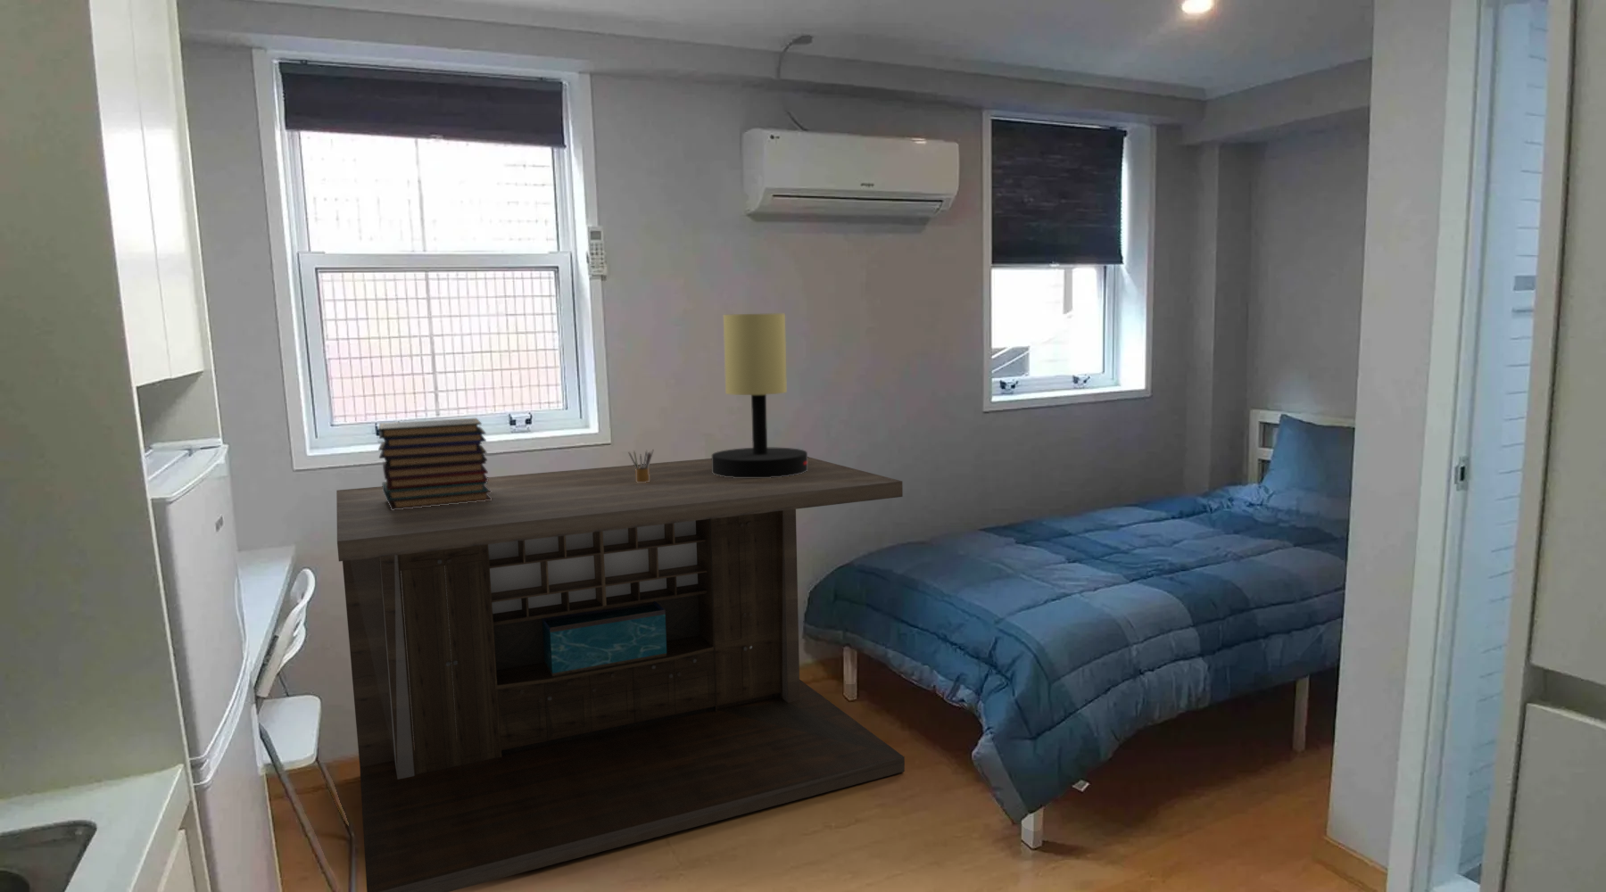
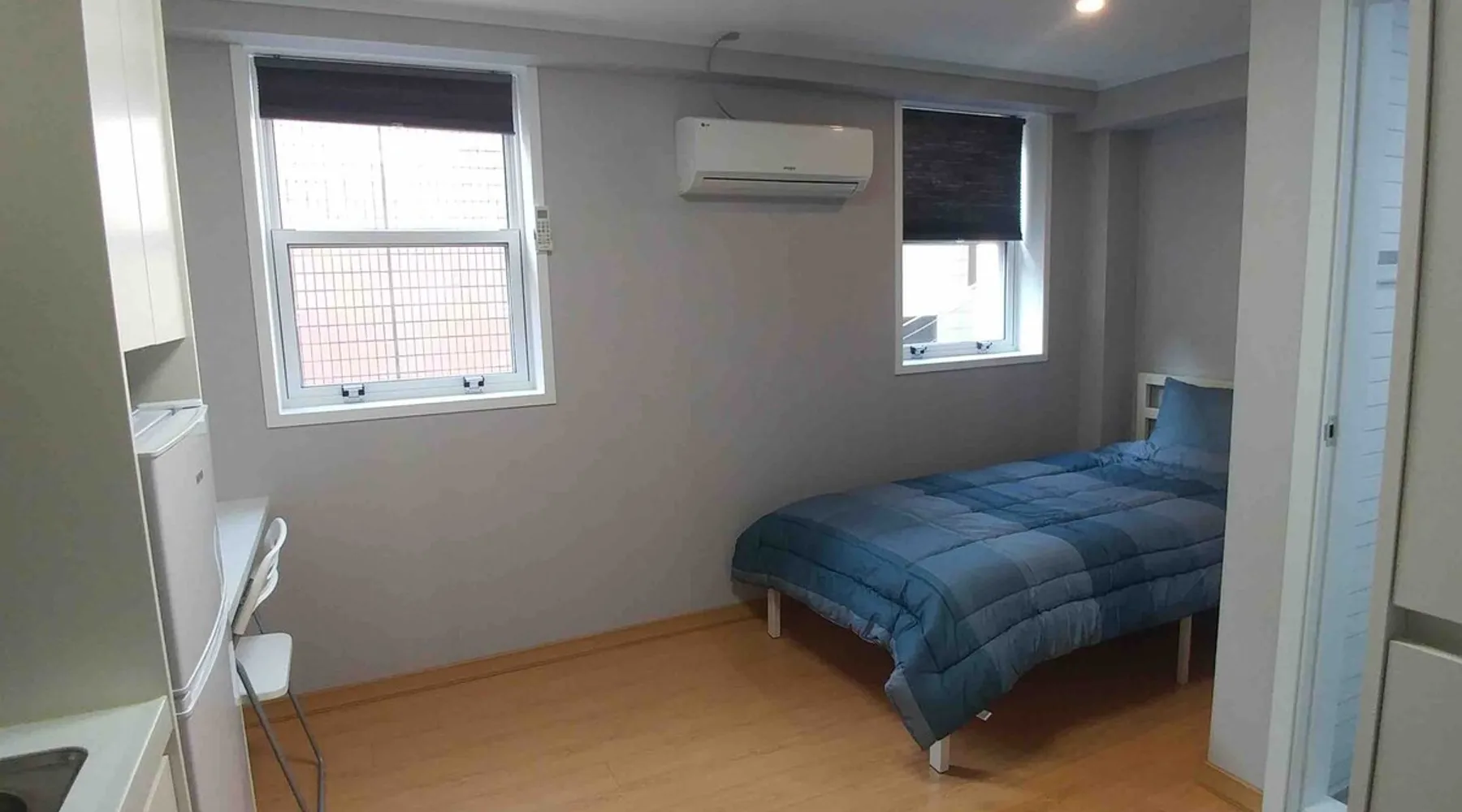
- desk [335,456,905,892]
- table lamp [711,313,808,478]
- pencil box [627,449,654,482]
- book stack [378,416,492,510]
